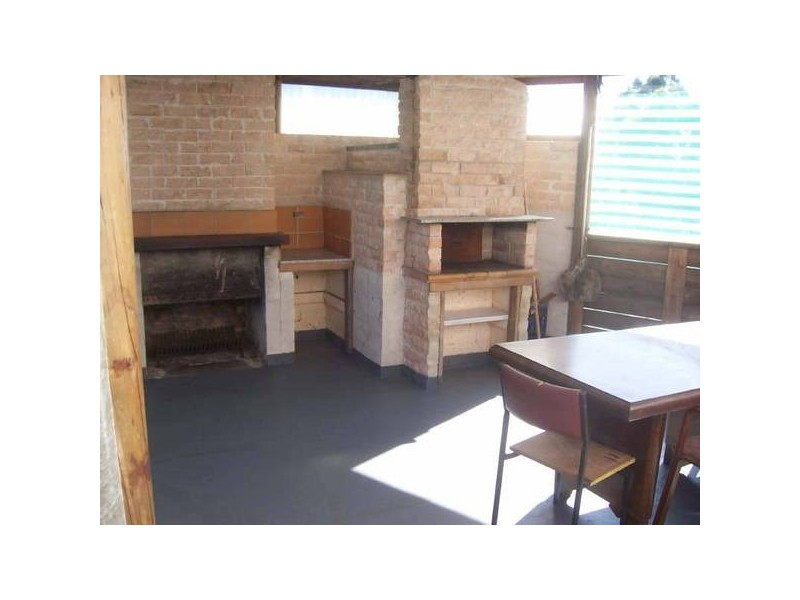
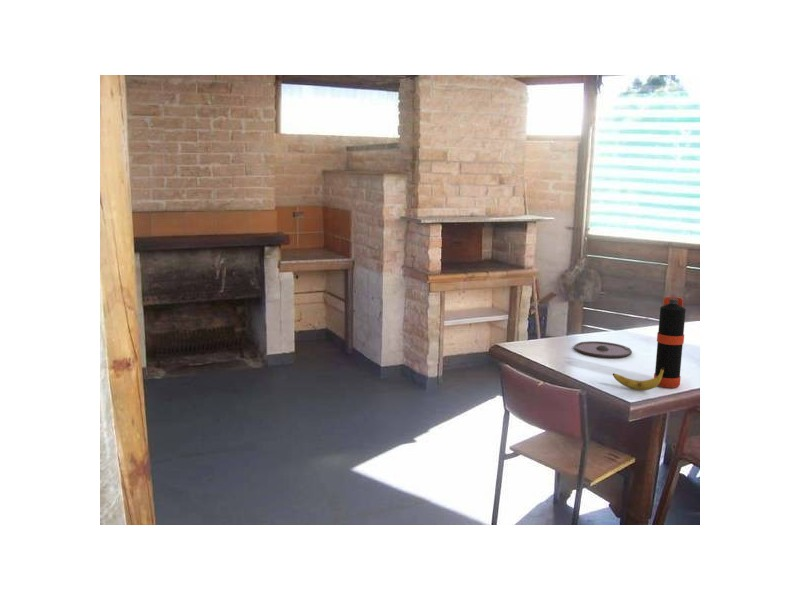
+ bottle [653,296,687,389]
+ banana [612,367,664,391]
+ plate [573,340,633,359]
